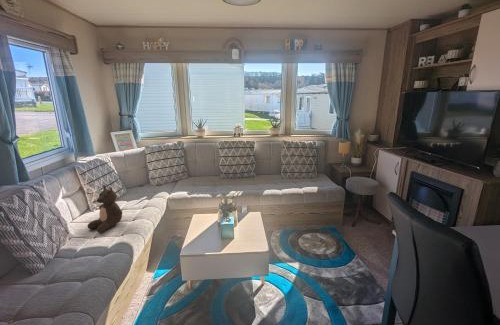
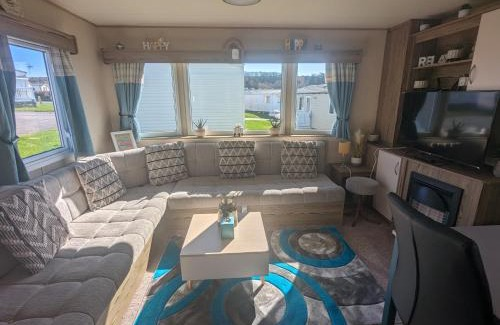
- teddy bear [86,185,123,234]
